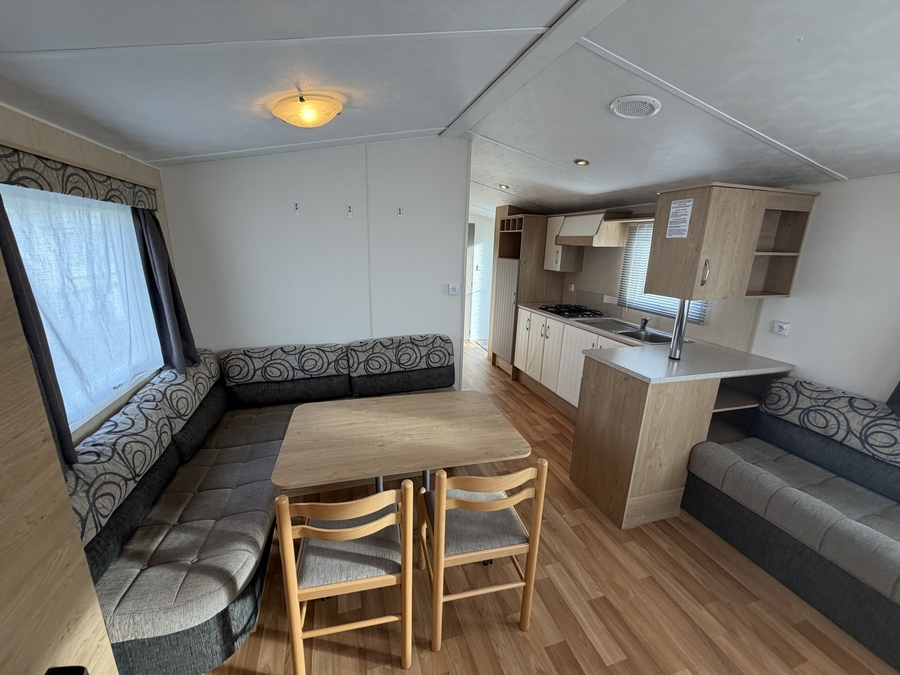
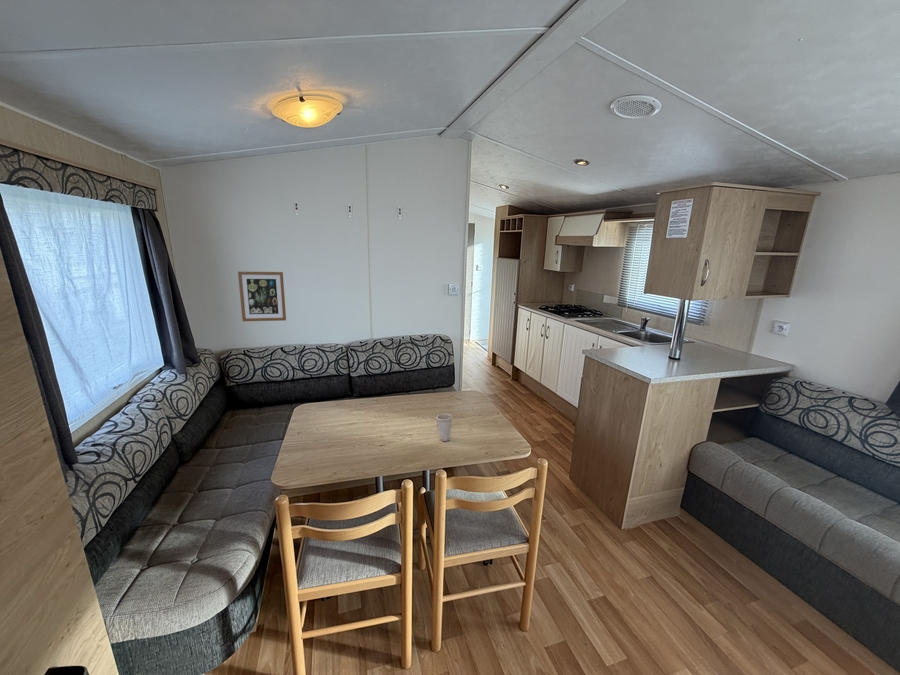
+ wall art [237,271,287,322]
+ cup [435,413,453,442]
